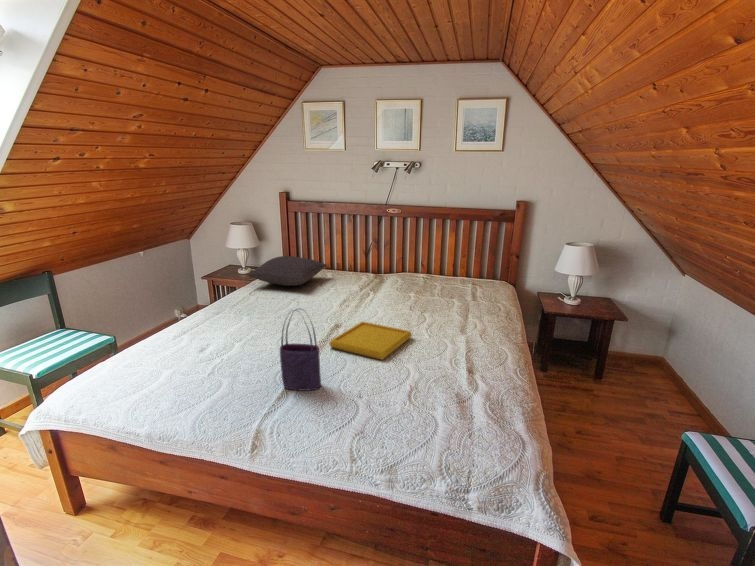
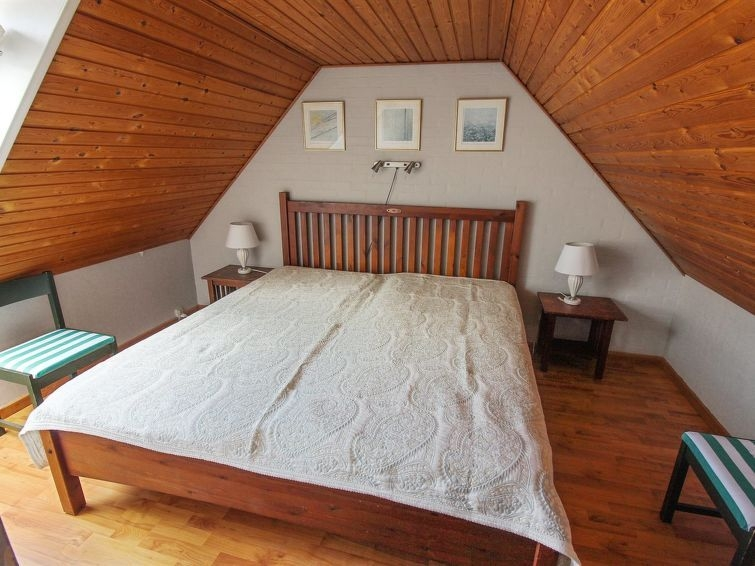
- serving tray [328,320,413,361]
- tote bag [279,307,322,392]
- pillow [248,255,328,287]
